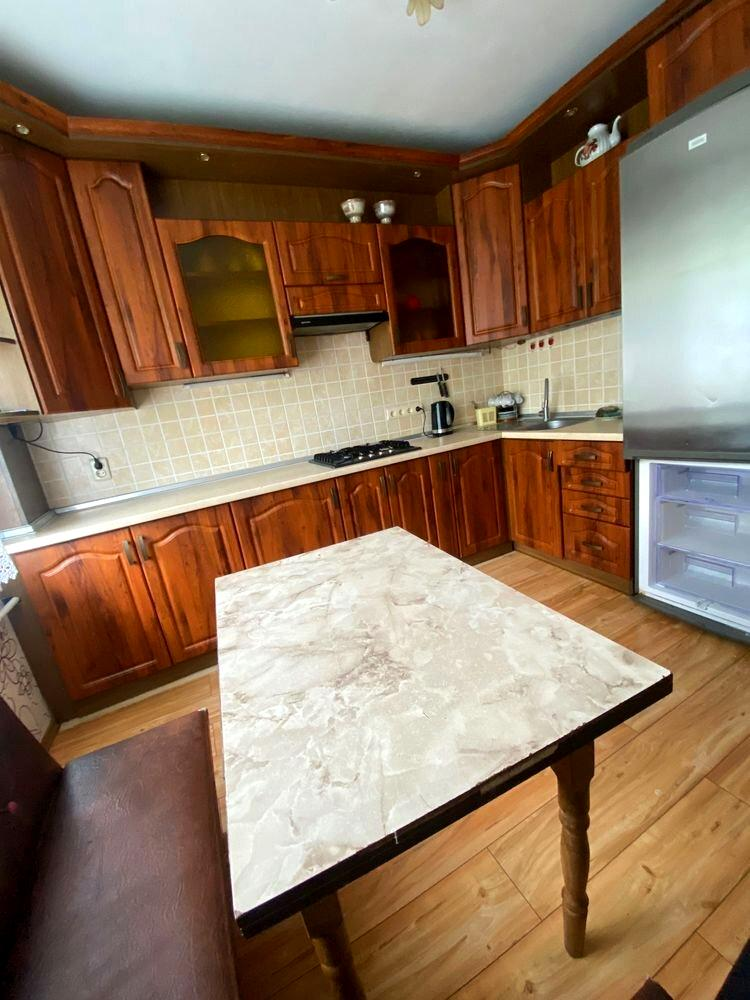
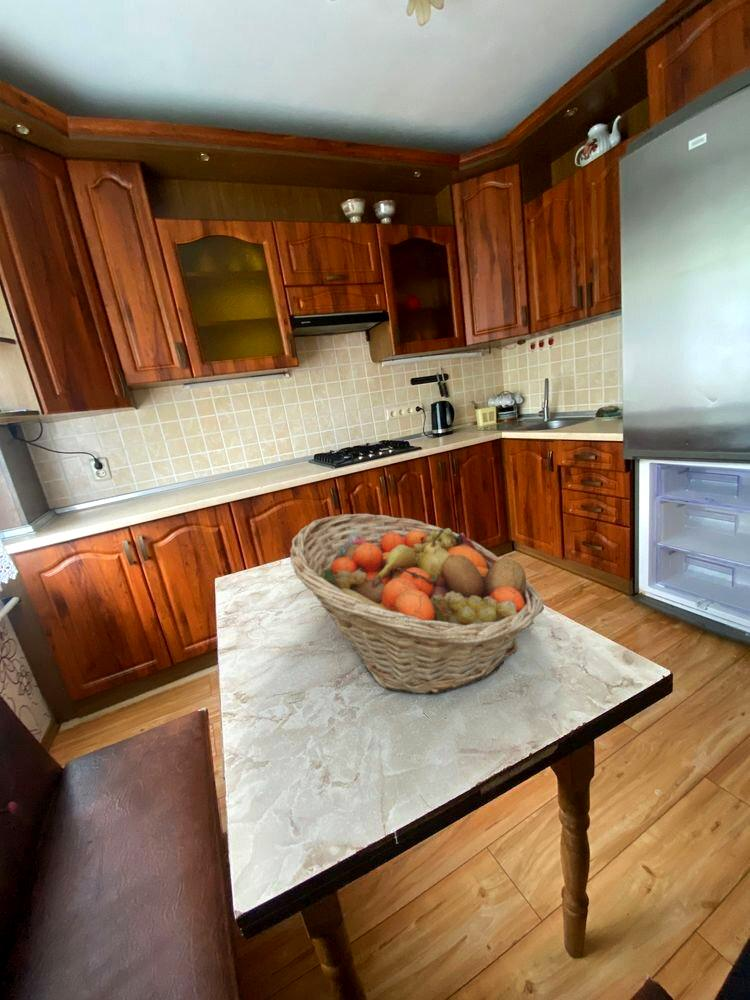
+ fruit basket [289,513,545,695]
